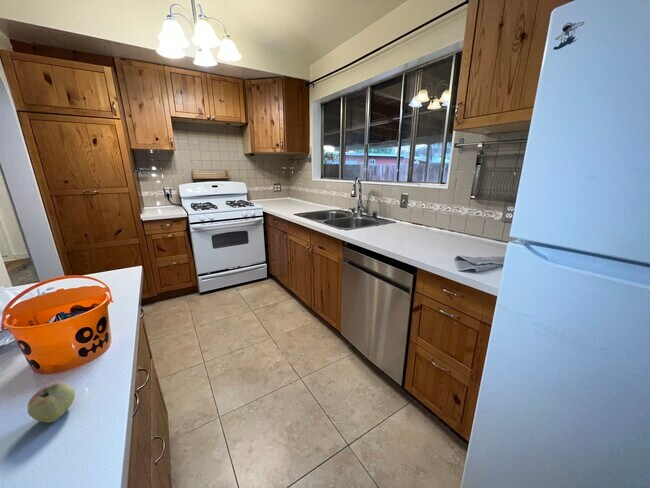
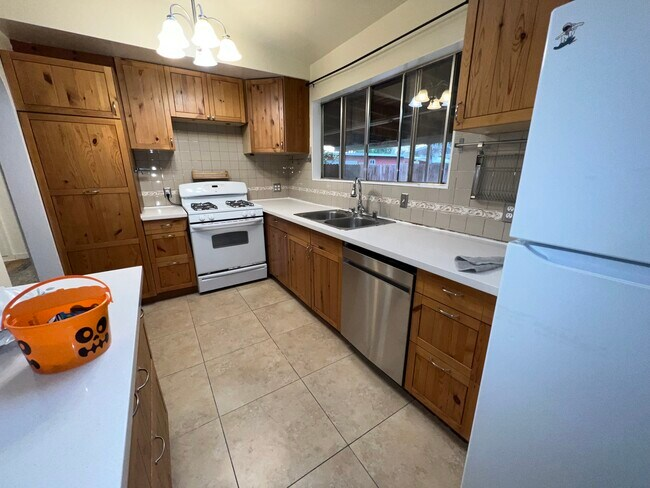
- apple [27,382,76,423]
